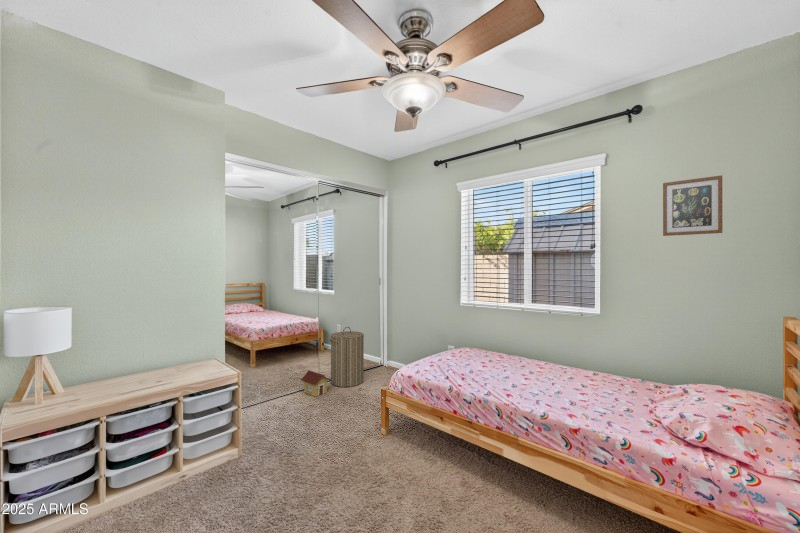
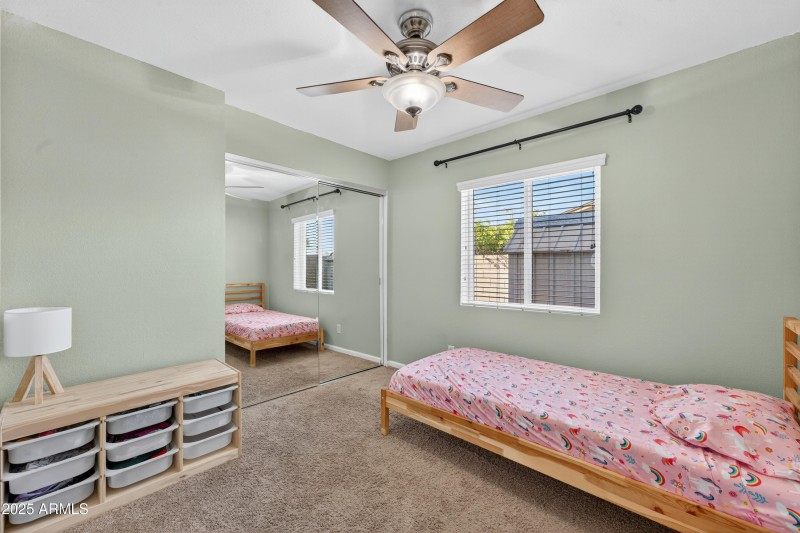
- toy house [300,369,332,397]
- laundry hamper [329,326,365,388]
- wall art [662,174,723,237]
